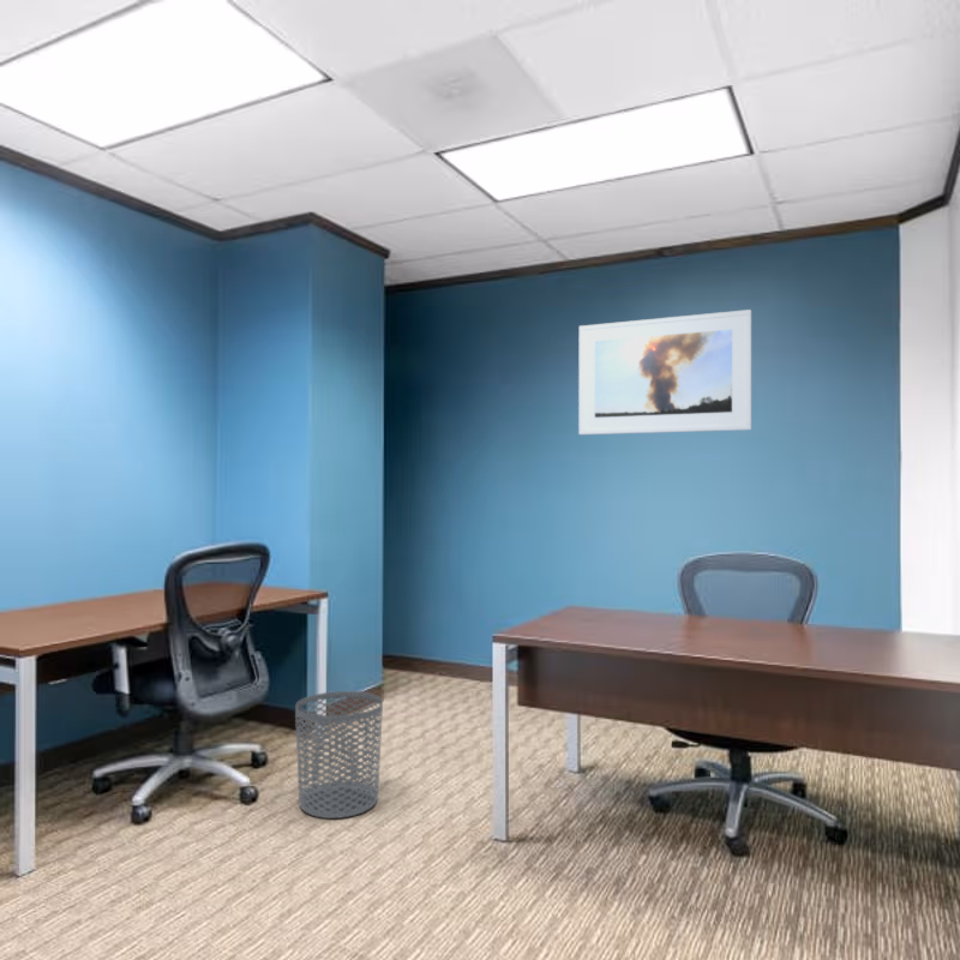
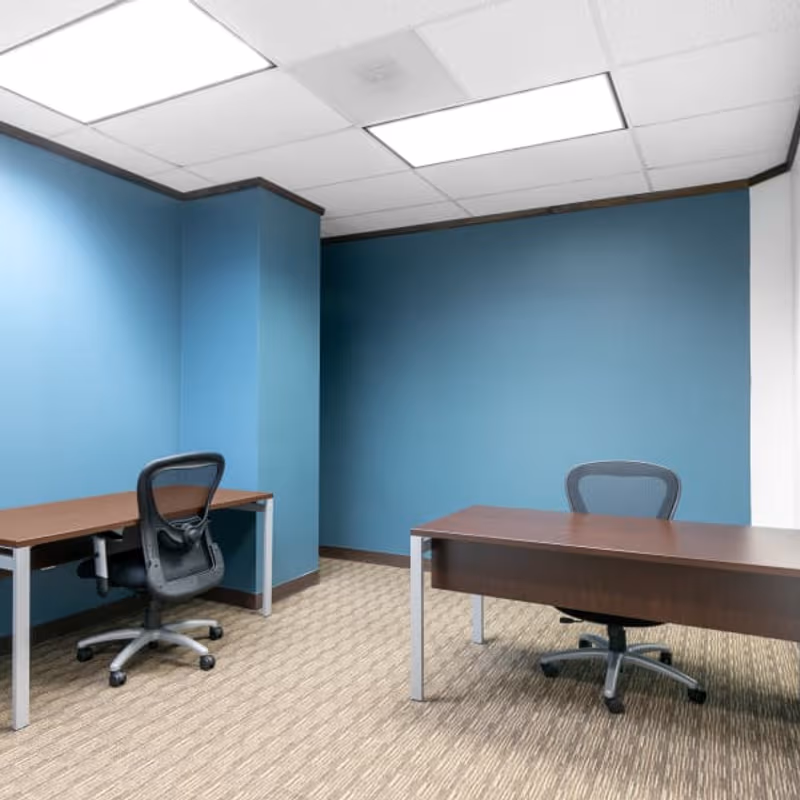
- waste bin [294,690,384,820]
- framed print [577,308,752,436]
